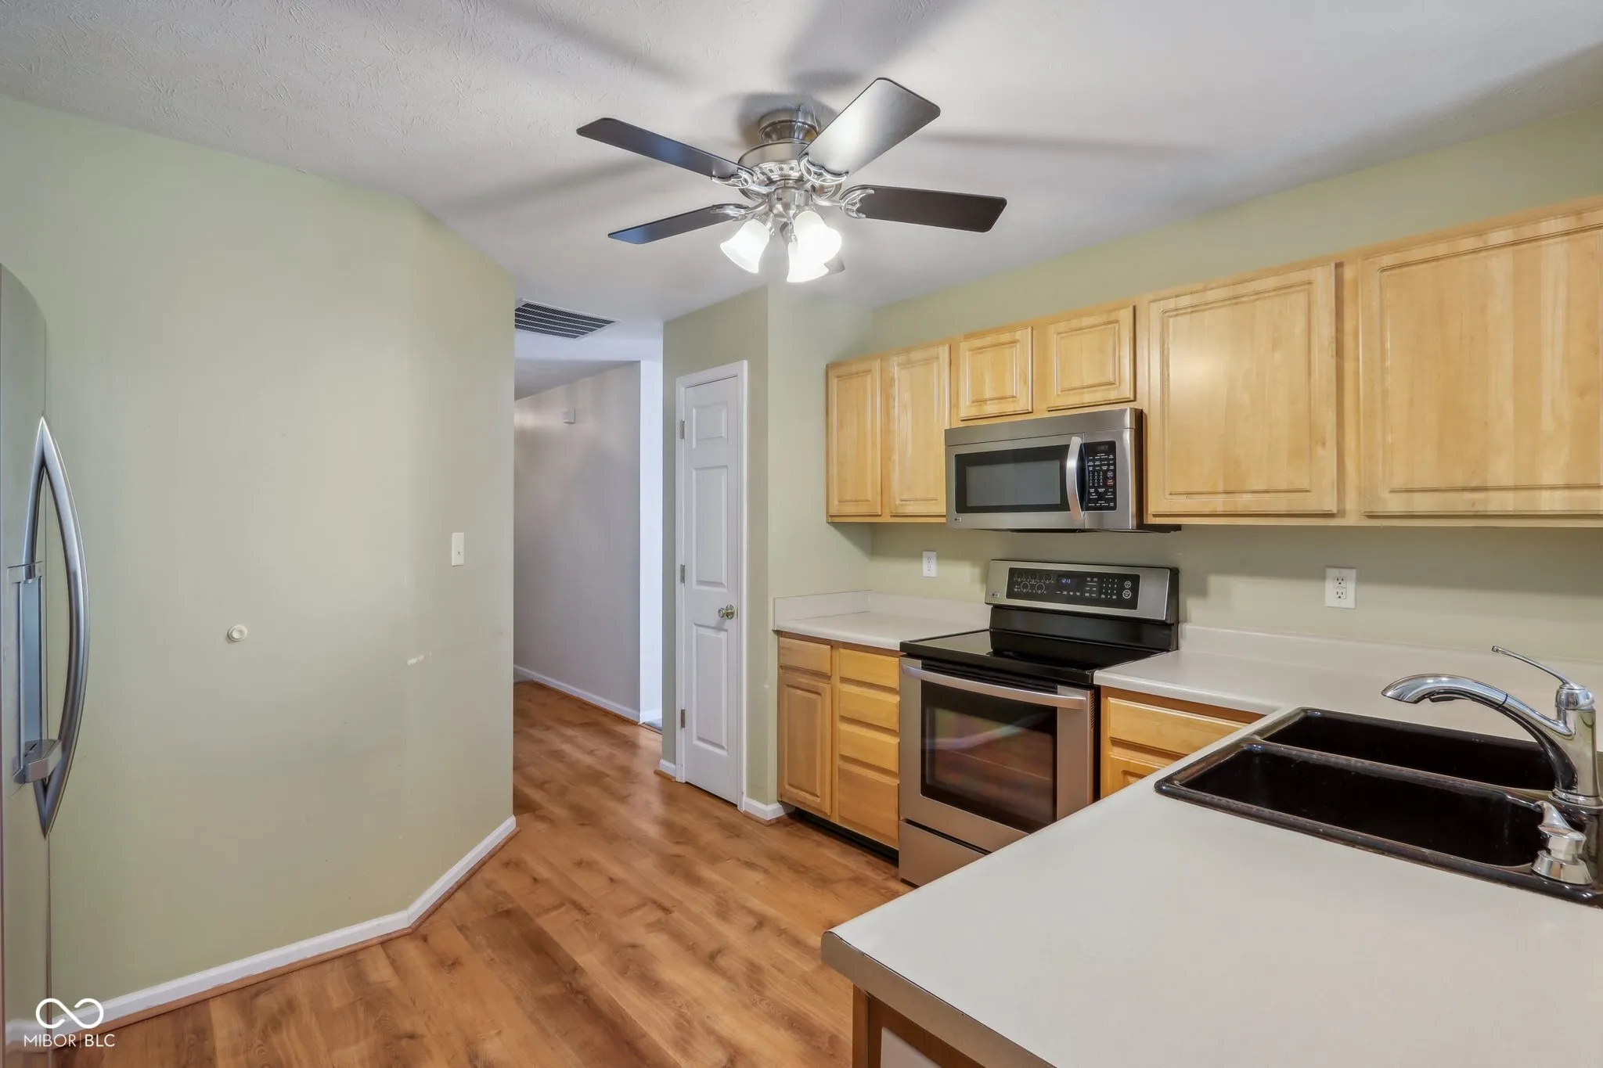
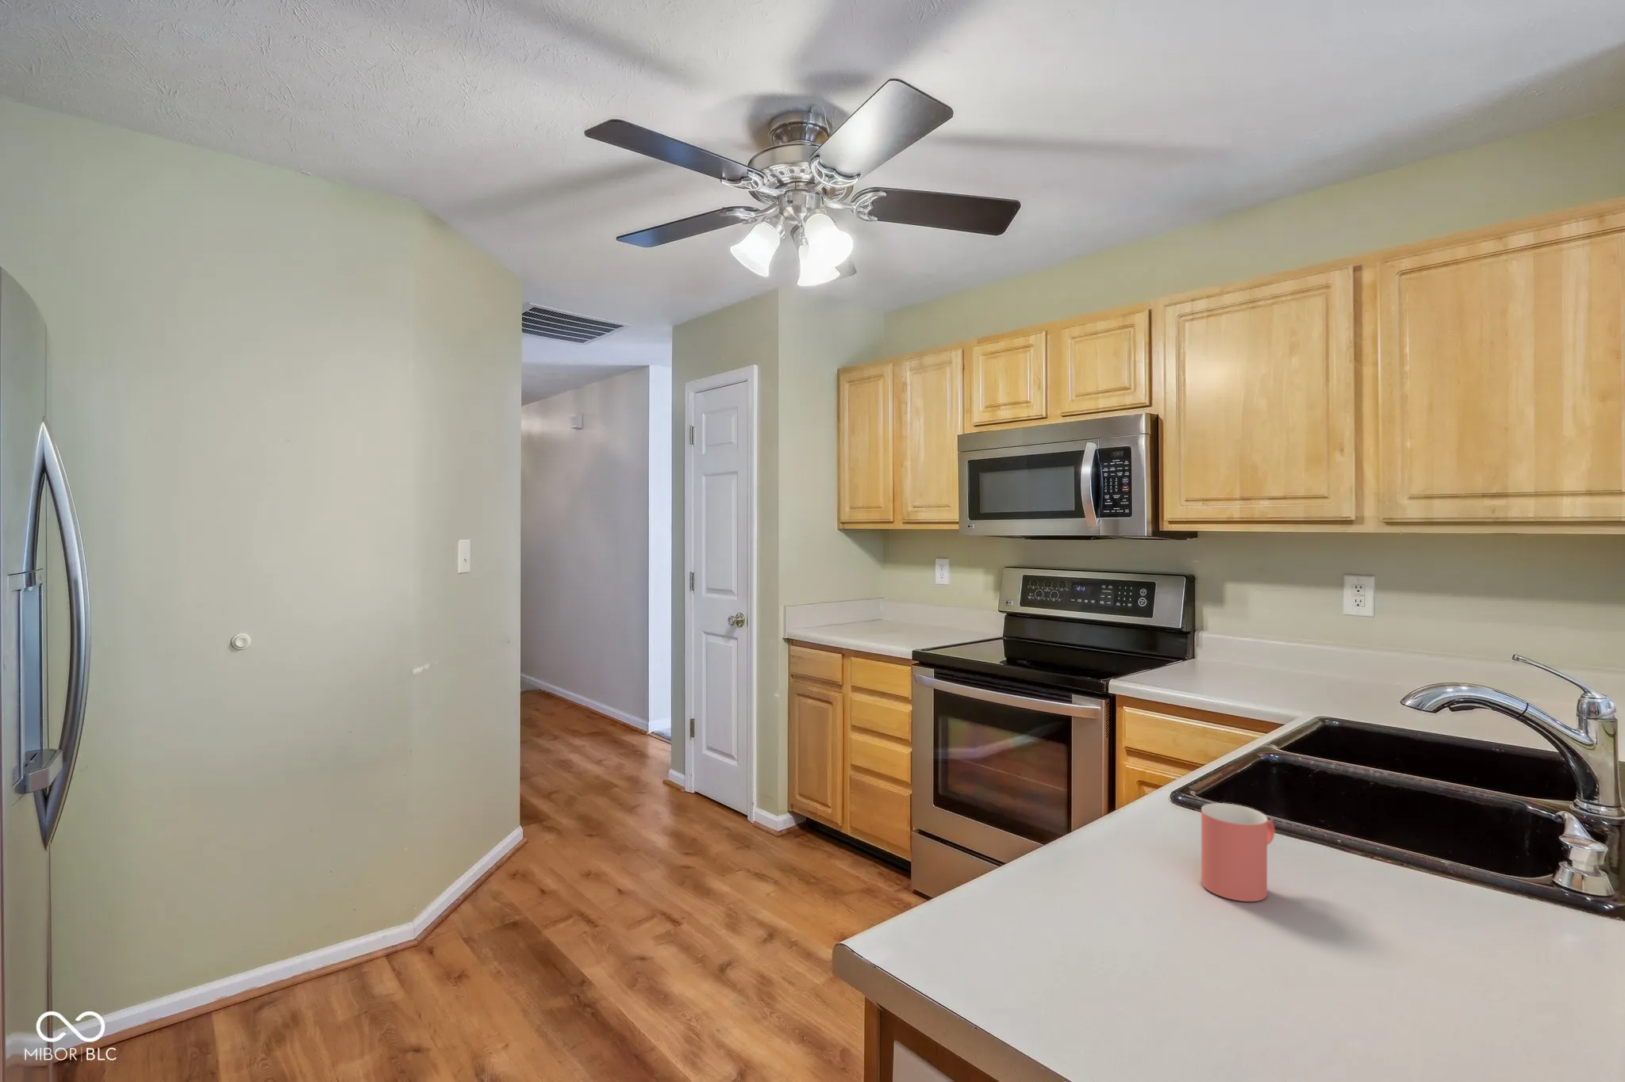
+ cup [1201,802,1275,902]
